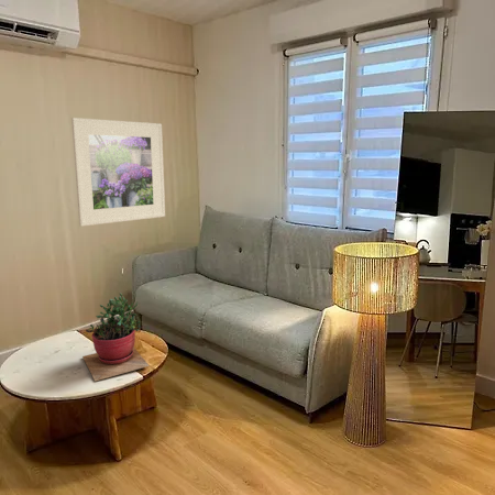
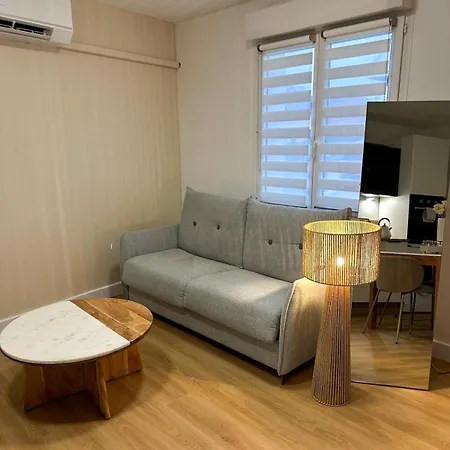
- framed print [70,117,166,227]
- succulent plant [81,292,151,382]
